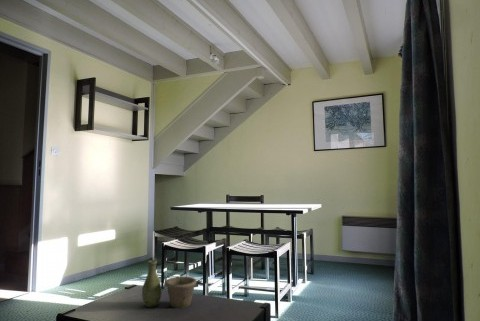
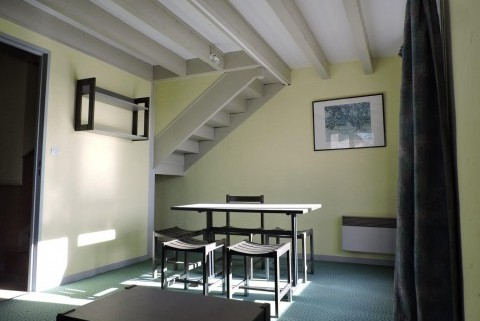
- vase [141,259,198,309]
